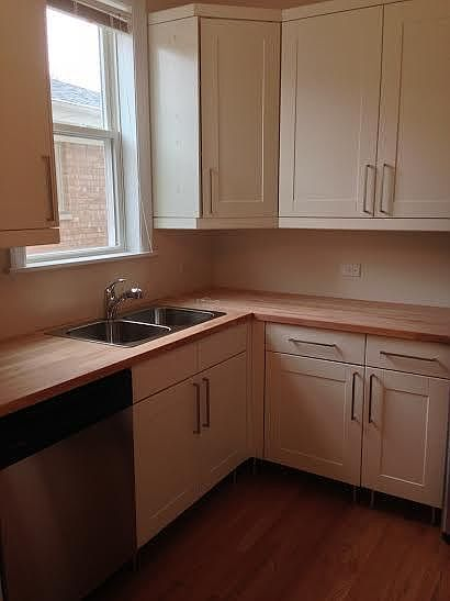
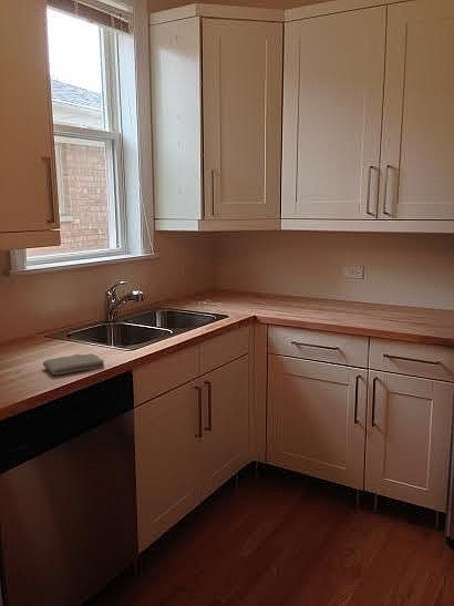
+ washcloth [42,352,105,376]
